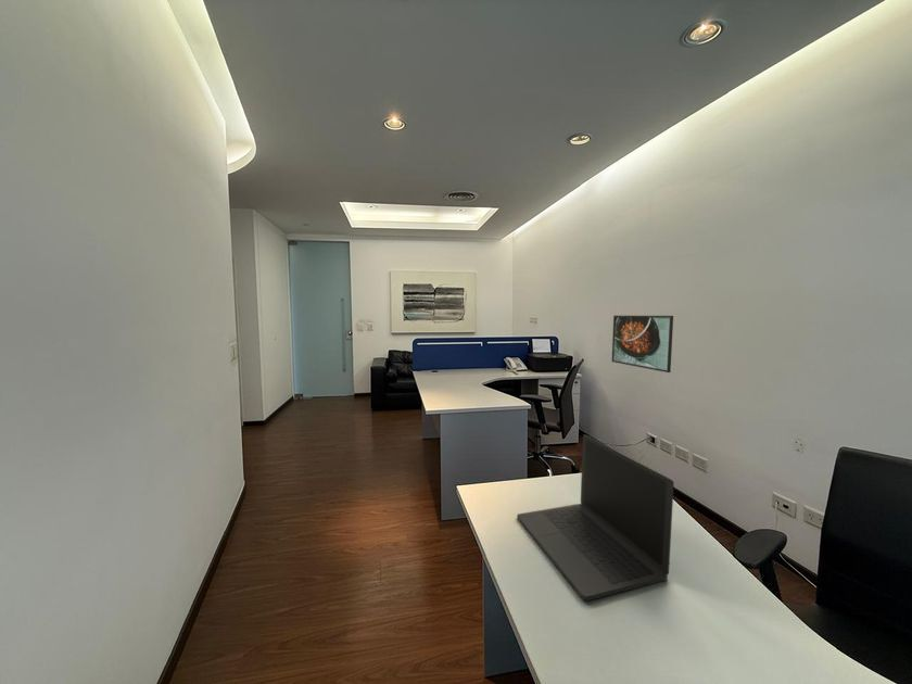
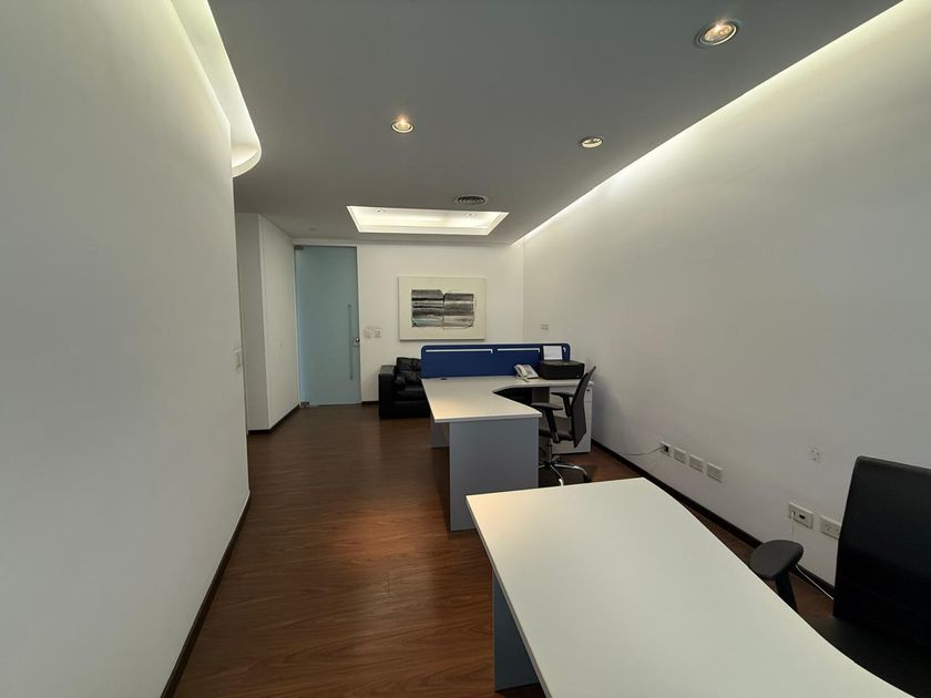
- laptop [516,433,675,601]
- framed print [611,315,674,373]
